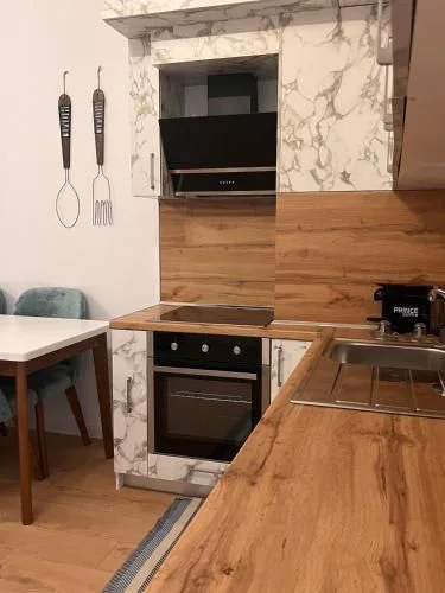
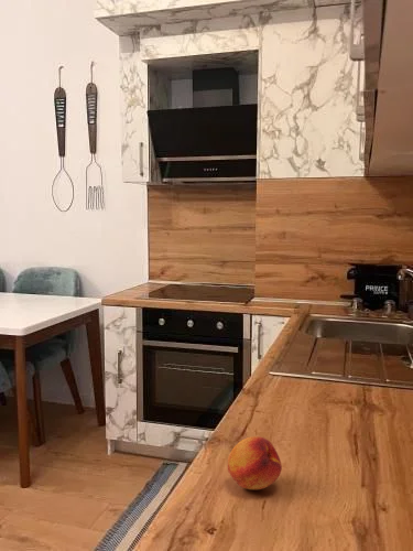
+ fruit [227,435,283,490]
